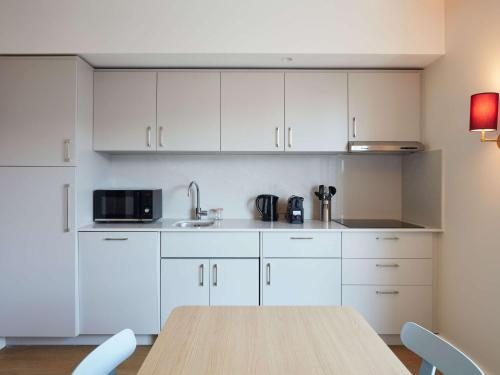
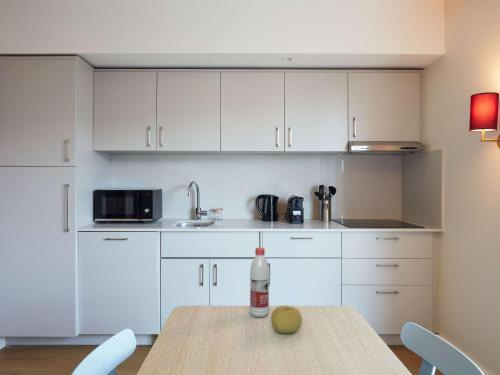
+ water bottle [249,247,270,318]
+ fruit [270,305,303,334]
